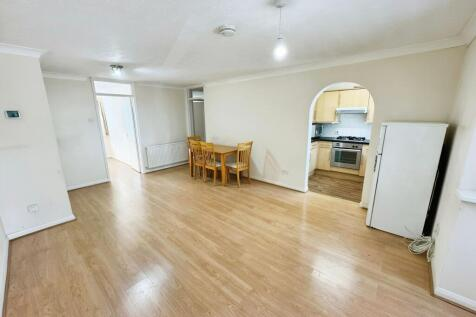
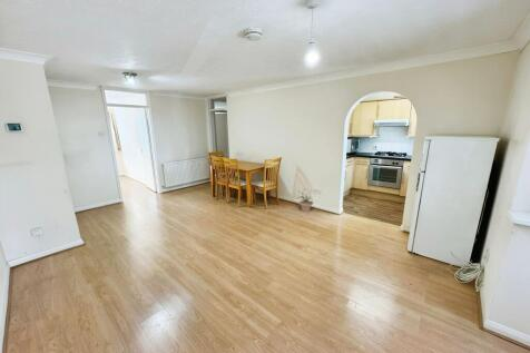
+ potted plant [295,187,315,213]
